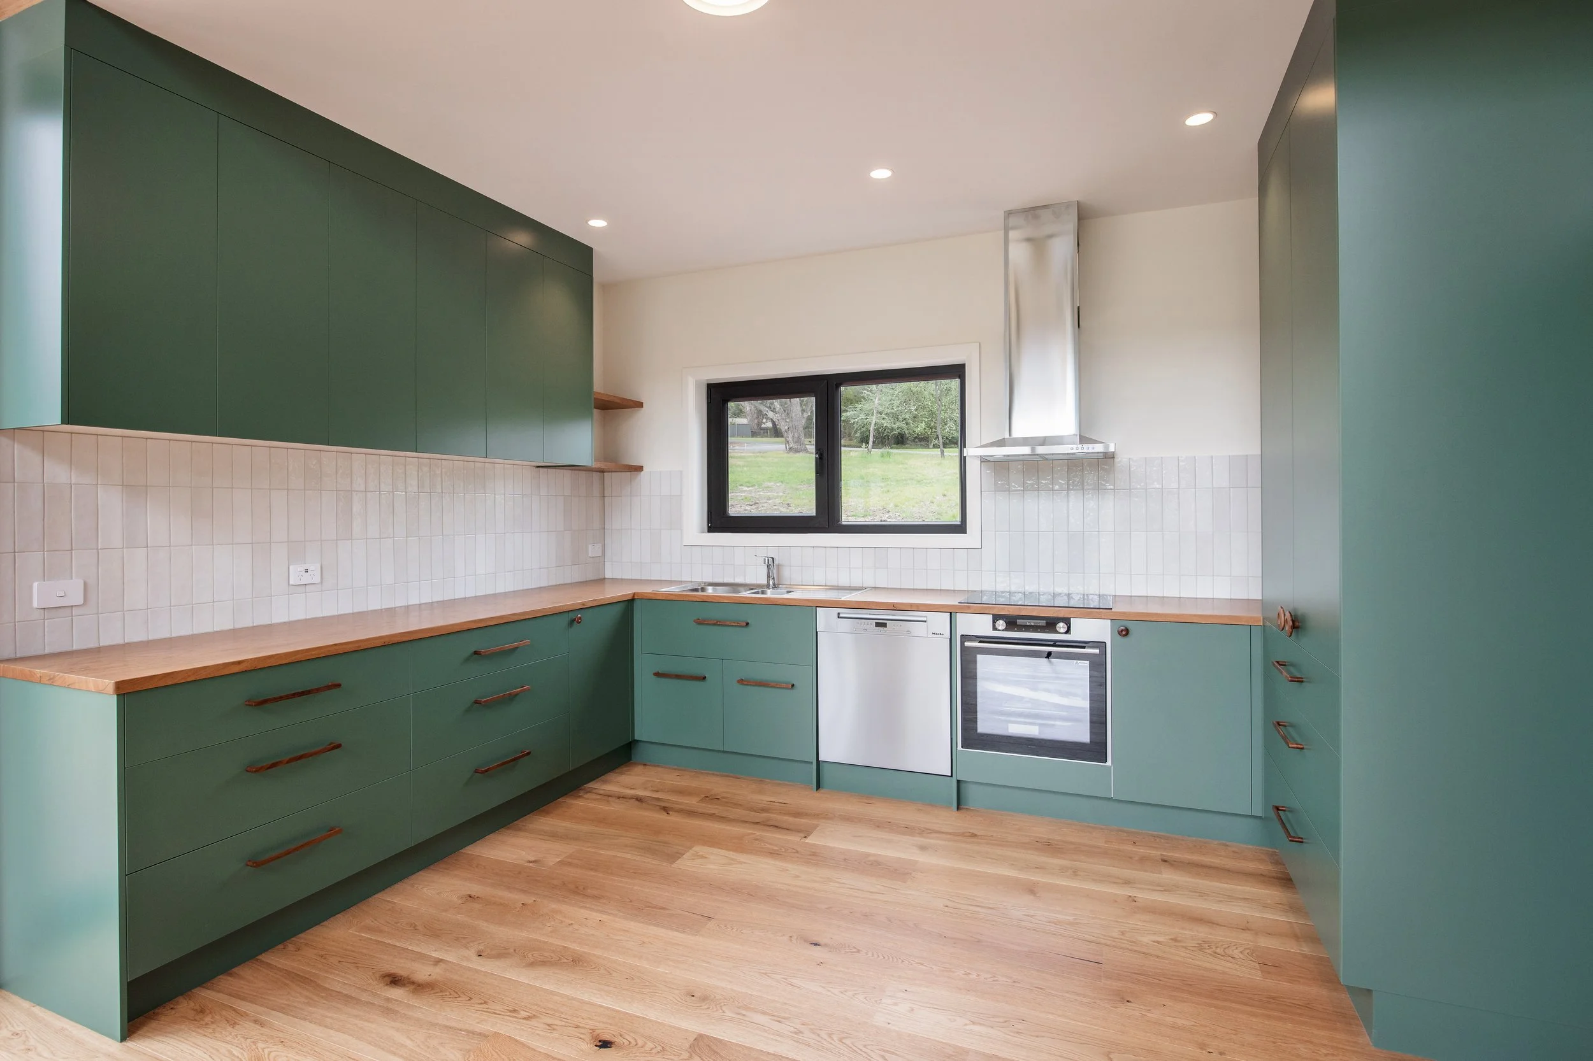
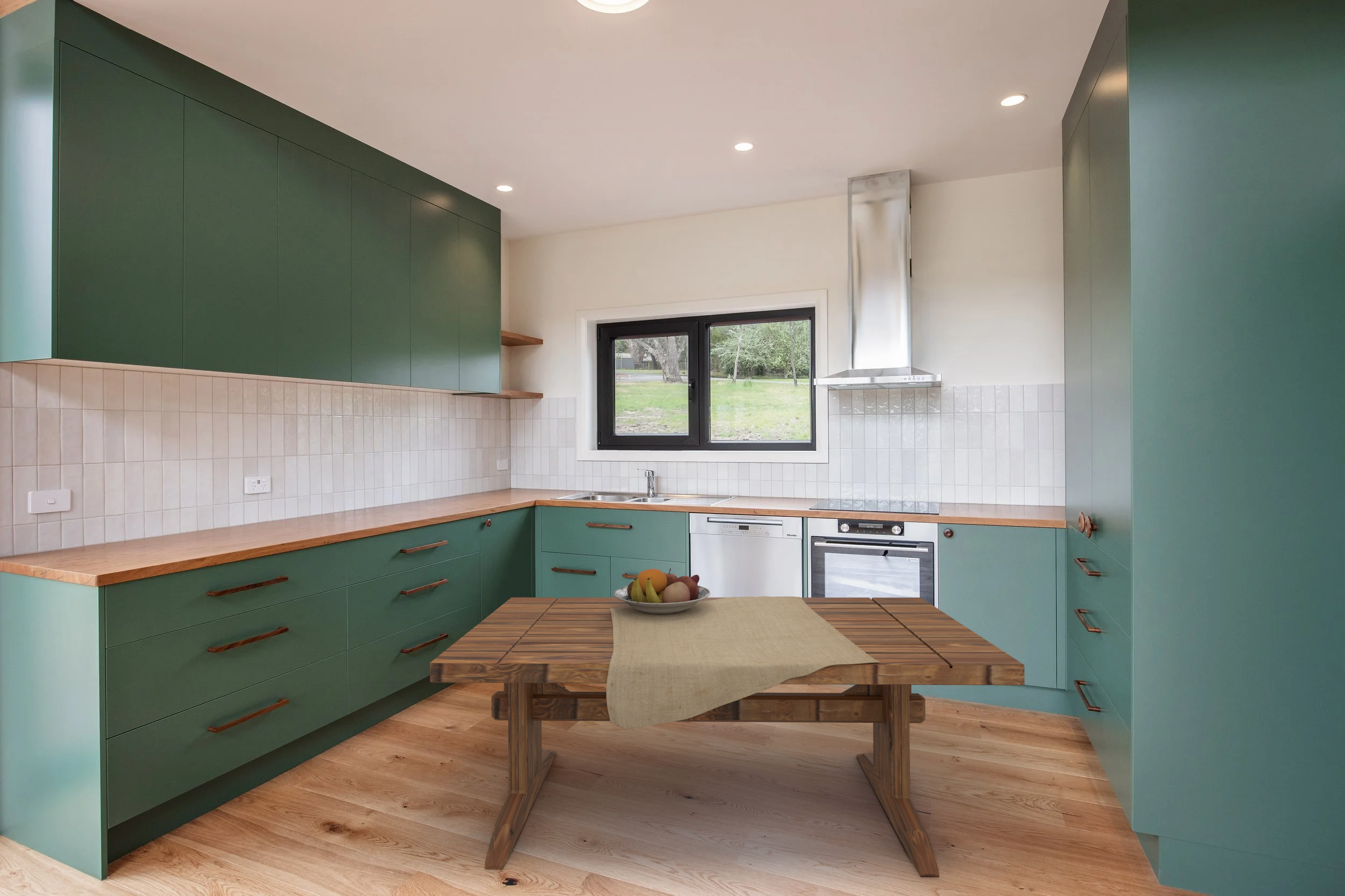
+ dining table [429,596,1025,878]
+ fruit bowl [613,568,711,615]
